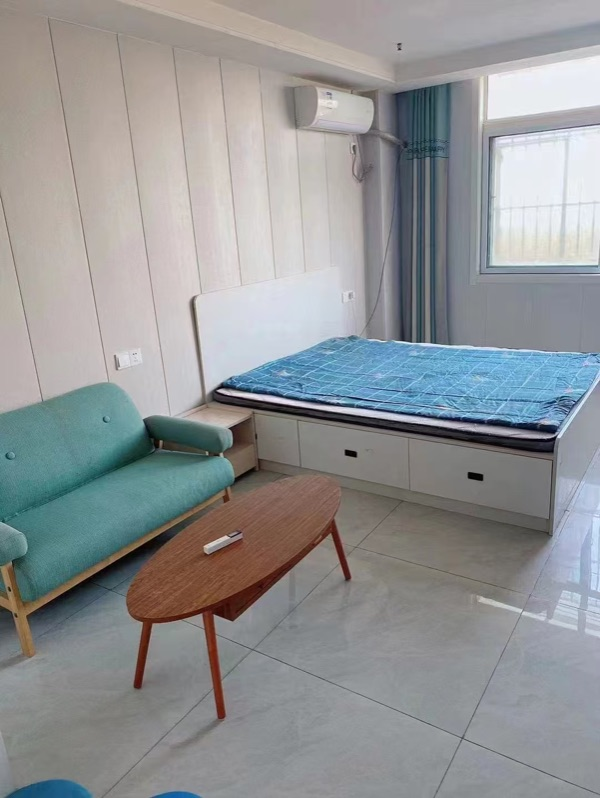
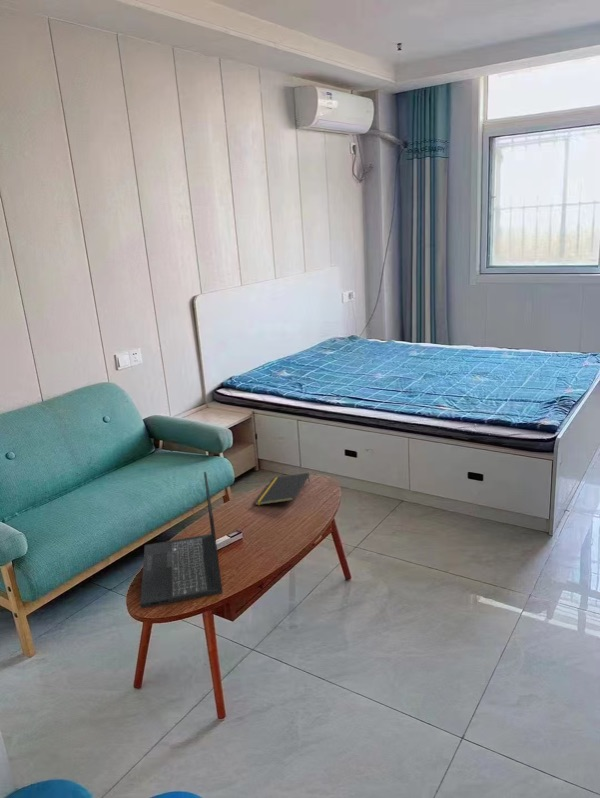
+ laptop [139,471,224,609]
+ notepad [254,472,311,506]
